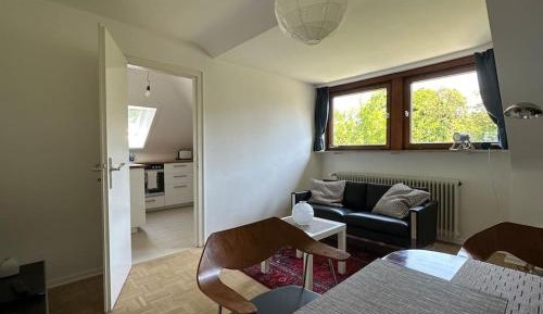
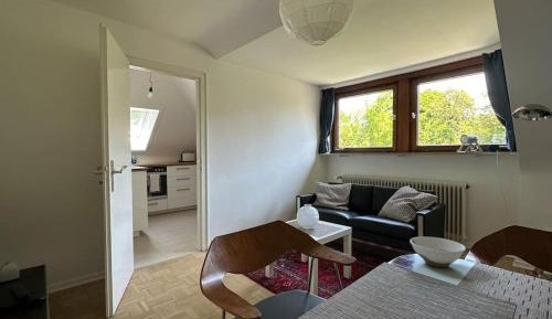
+ bowl [408,236,467,268]
